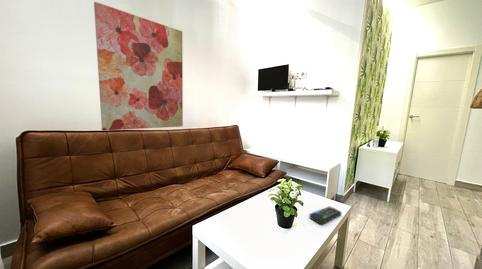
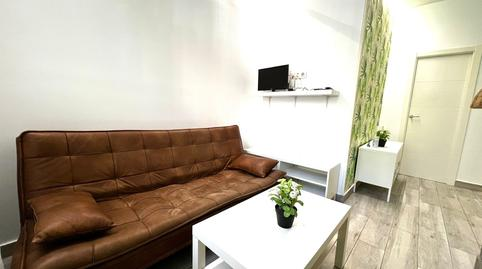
- wall art [93,1,184,132]
- remote control [308,206,342,225]
